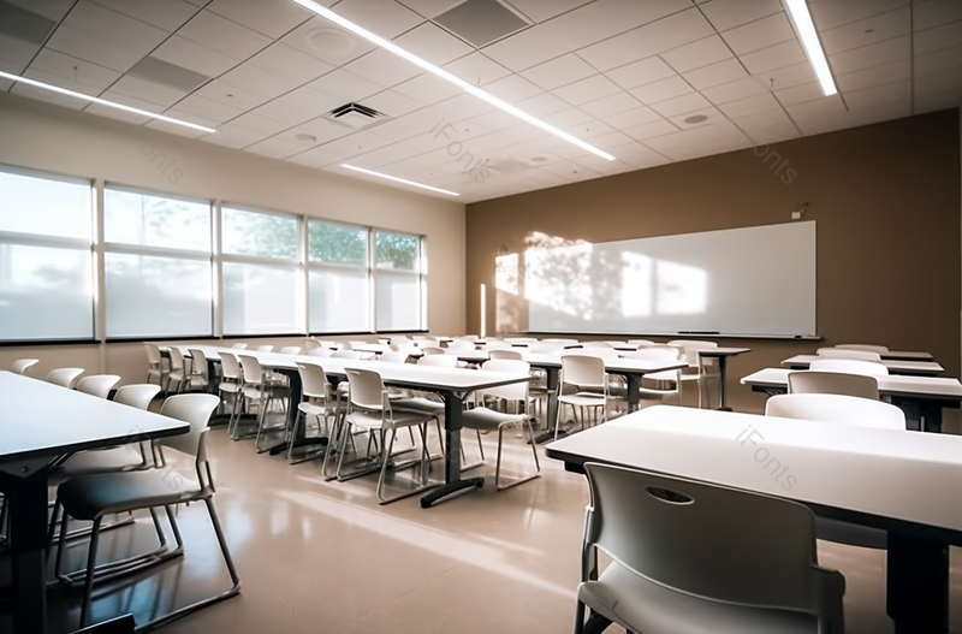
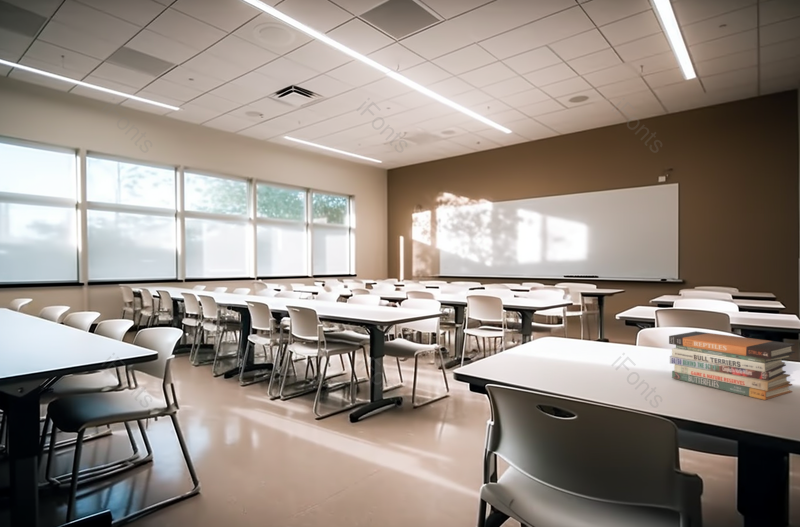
+ book stack [668,330,796,401]
